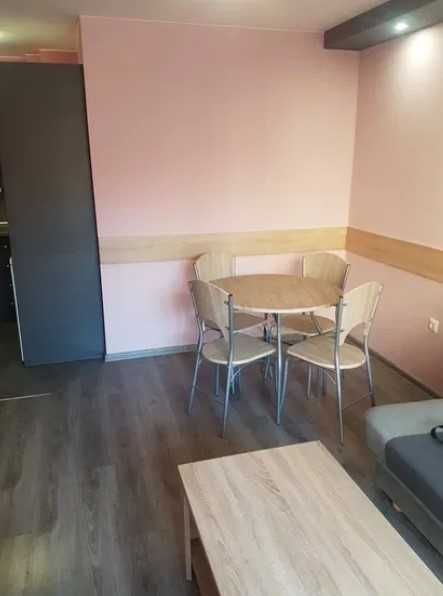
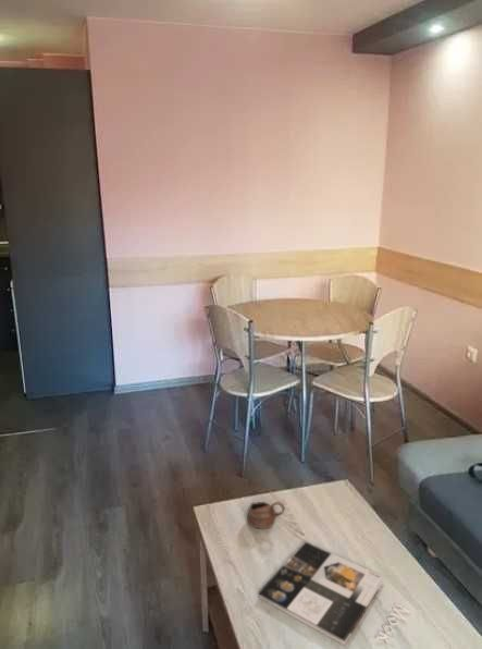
+ cup [246,501,286,530]
+ magazine [257,540,411,647]
